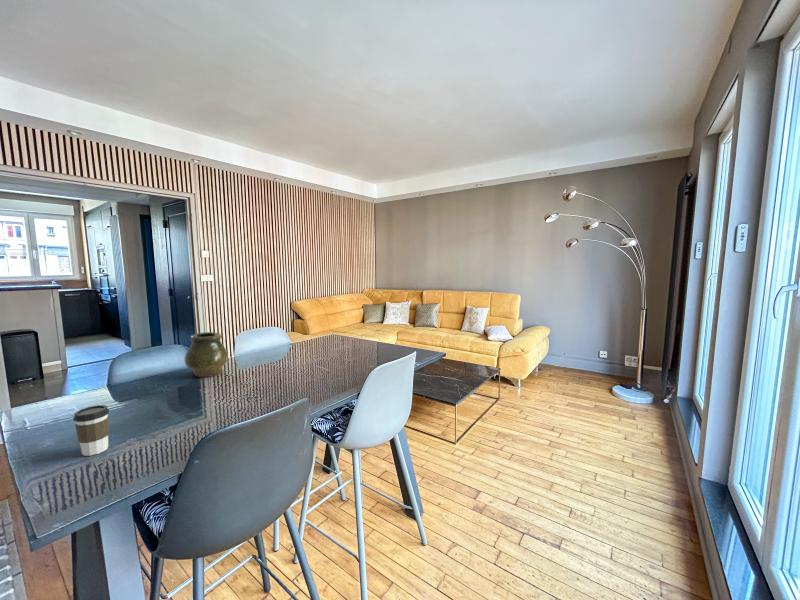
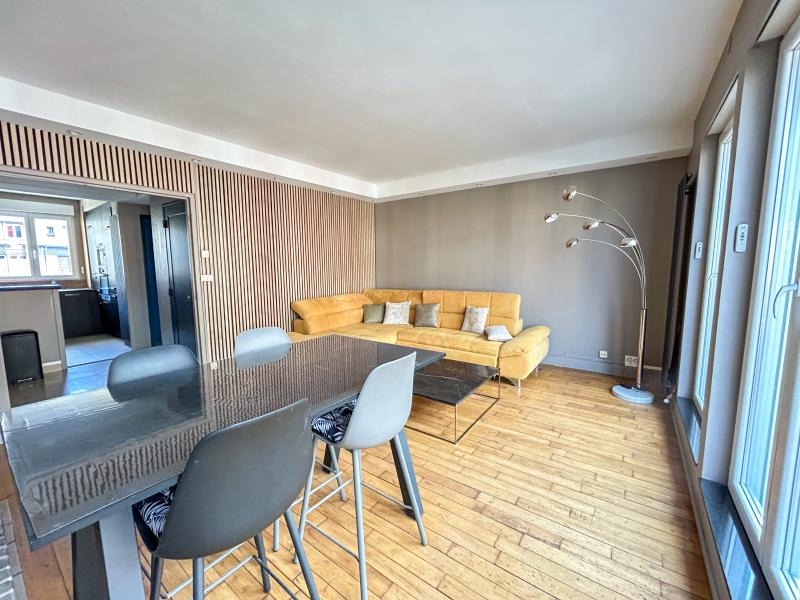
- coffee cup [72,404,110,457]
- vase [184,331,229,378]
